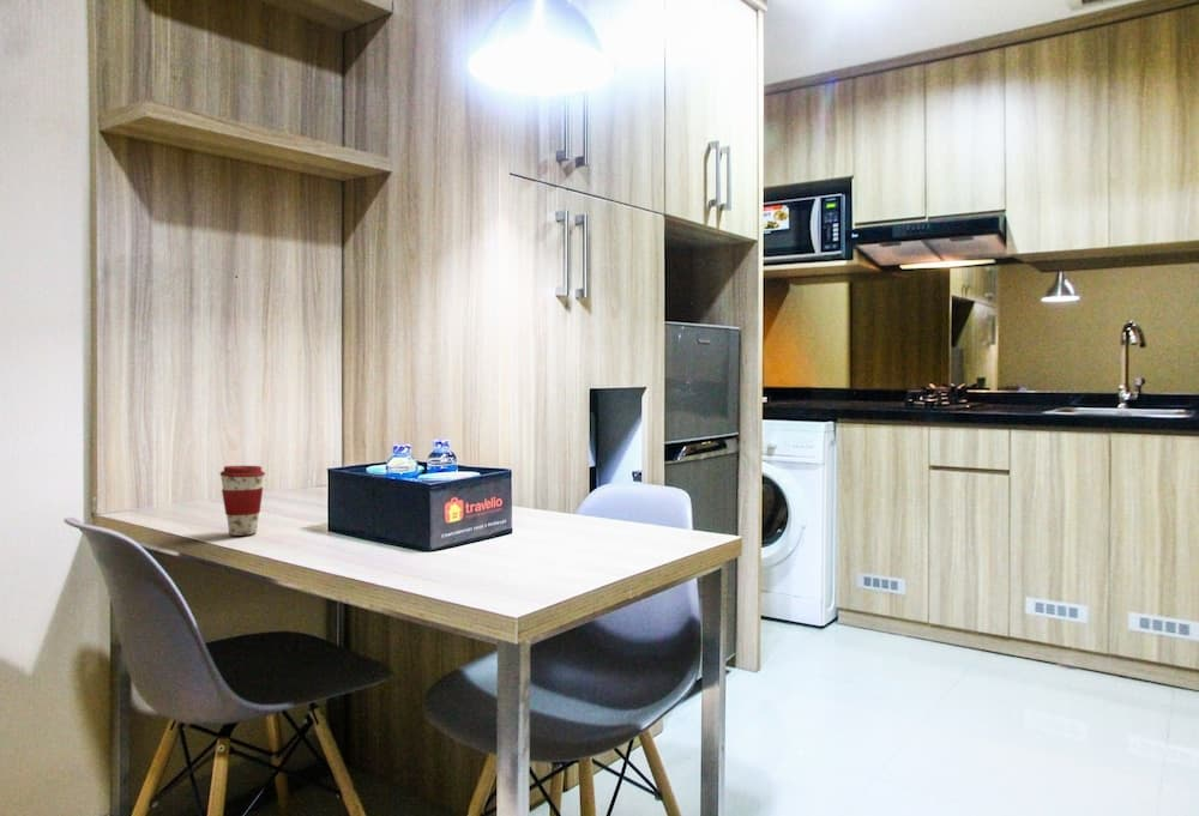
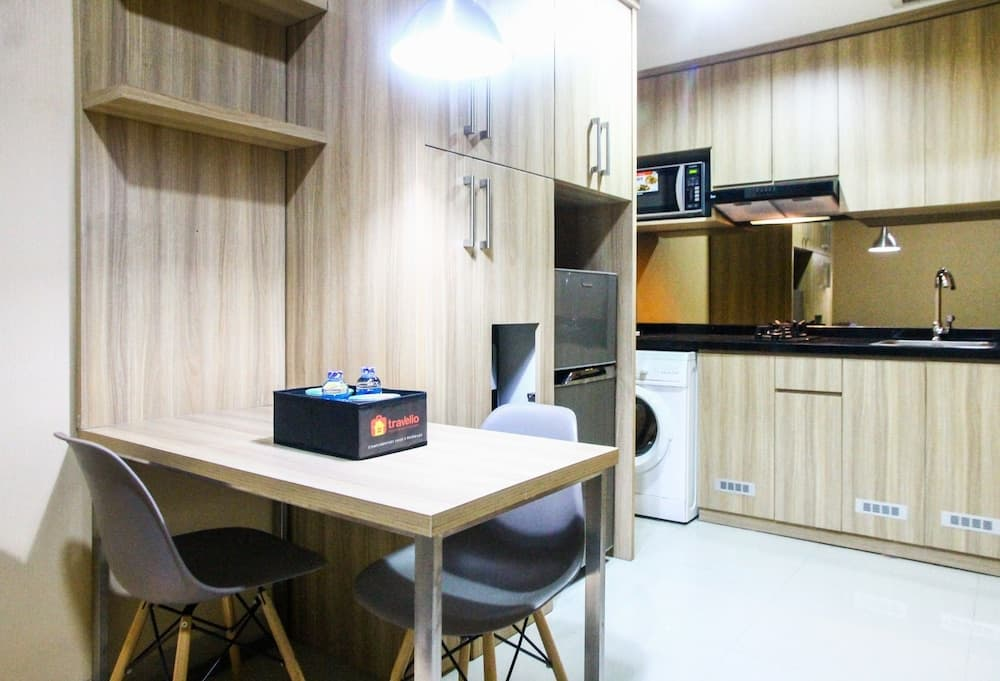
- coffee cup [218,465,266,537]
